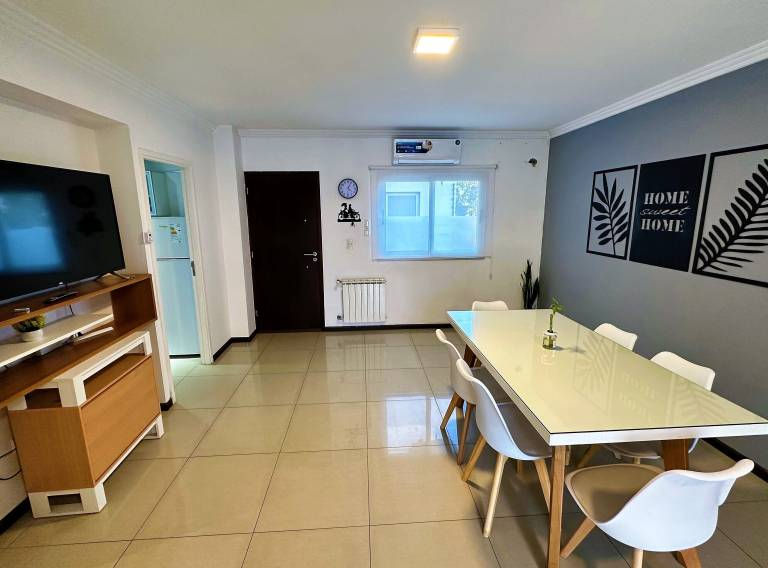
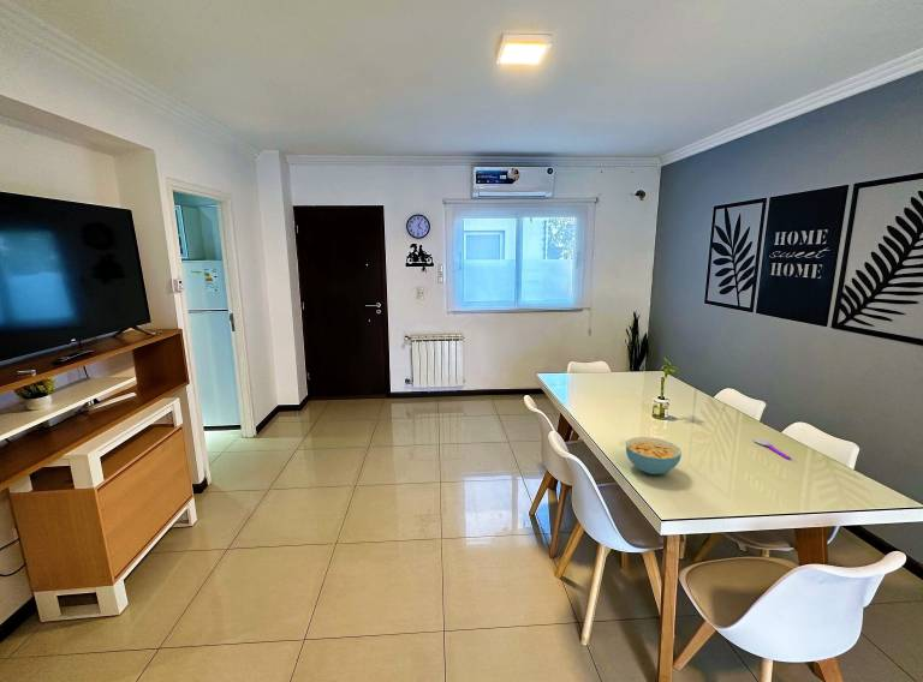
+ cereal bowl [625,436,683,475]
+ spoon [752,438,792,460]
